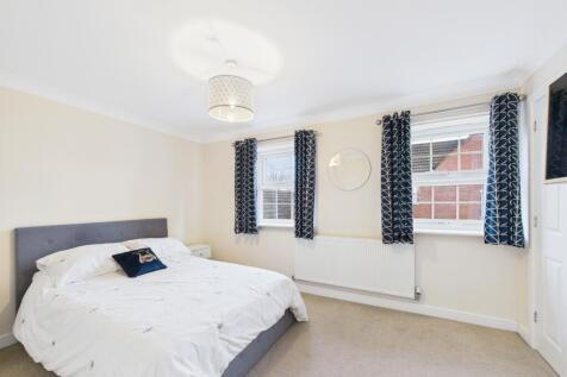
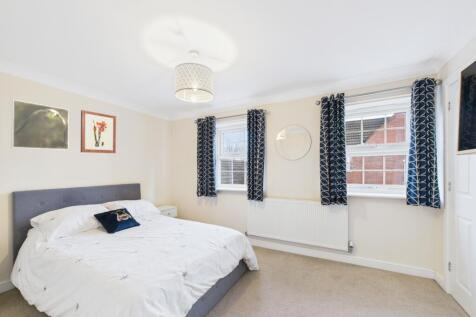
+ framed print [11,99,70,151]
+ wall art [80,109,117,154]
